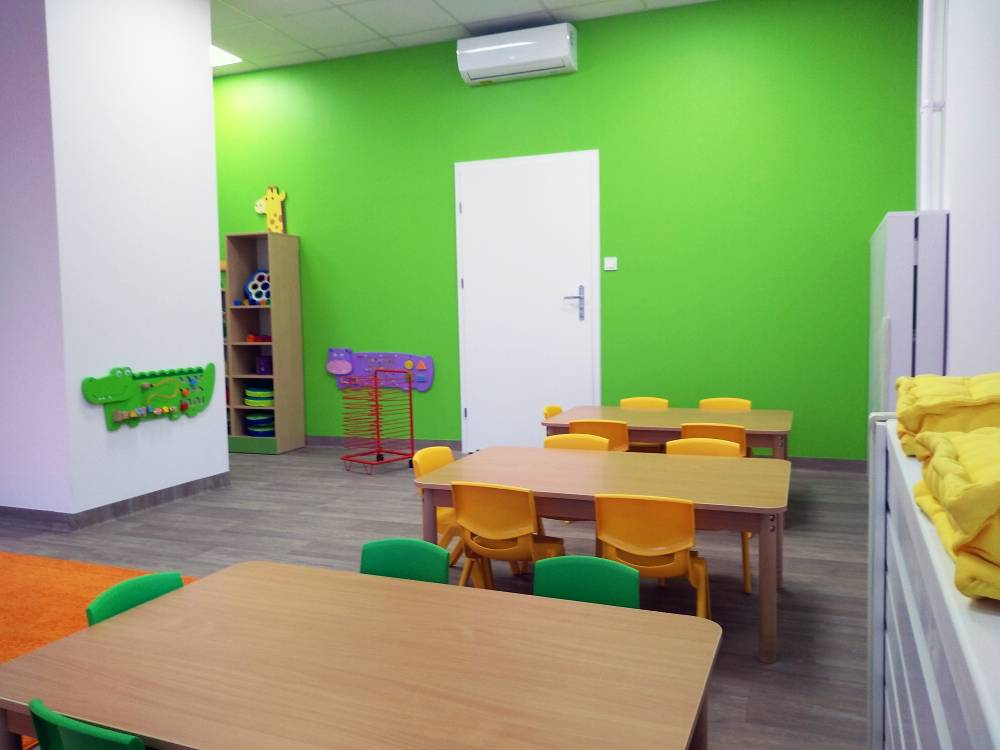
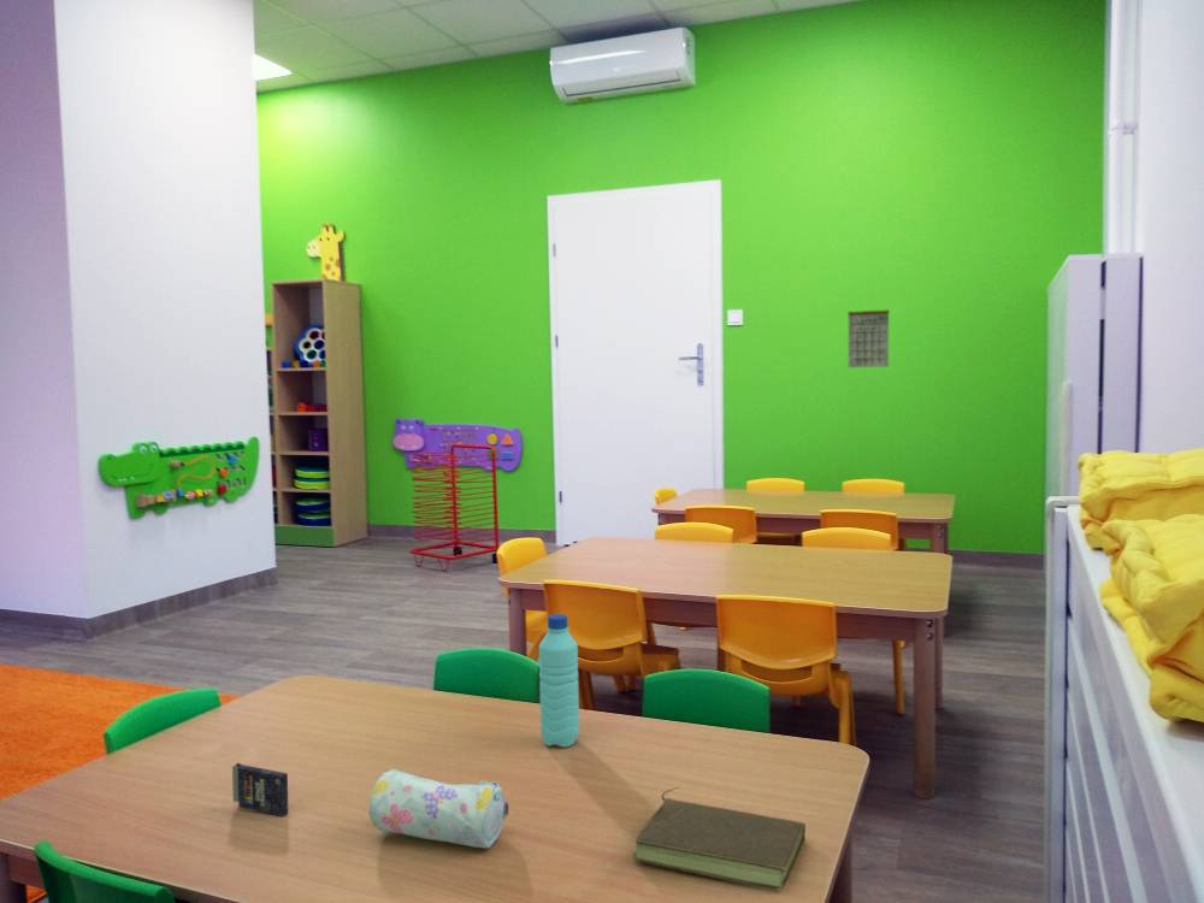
+ book [631,786,807,892]
+ pencil case [368,768,509,850]
+ crayon box [231,762,289,818]
+ water bottle [538,613,580,748]
+ calendar [846,303,891,368]
